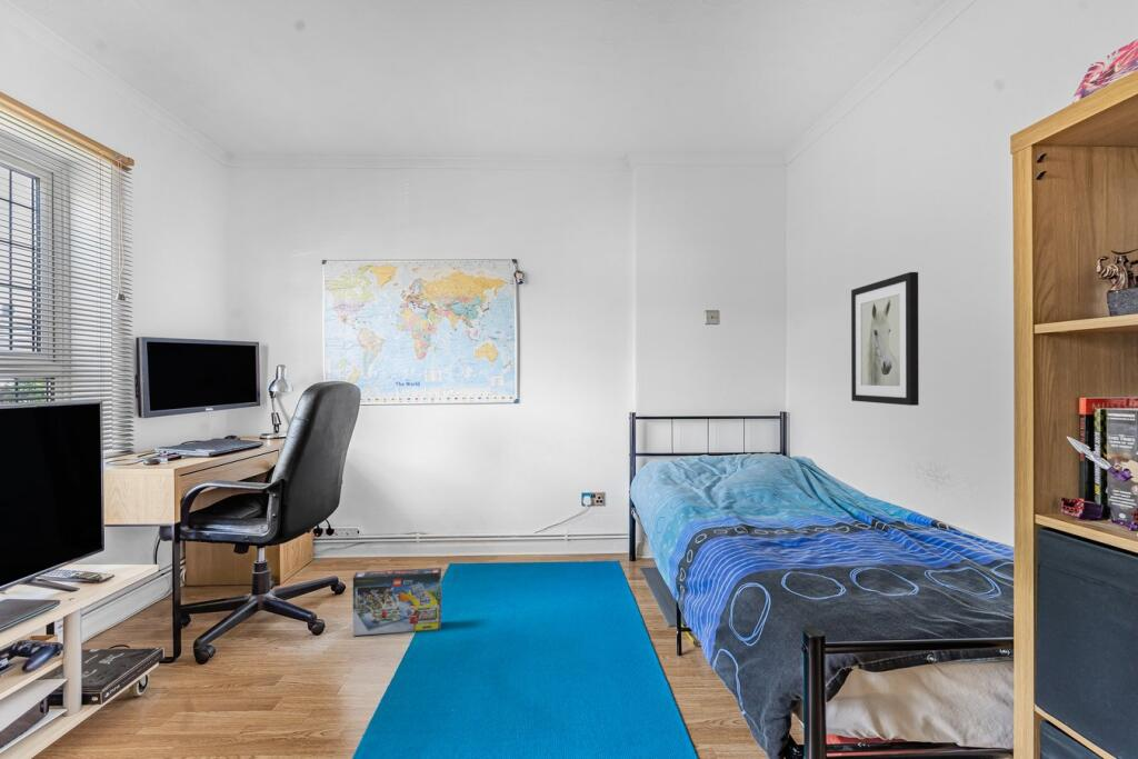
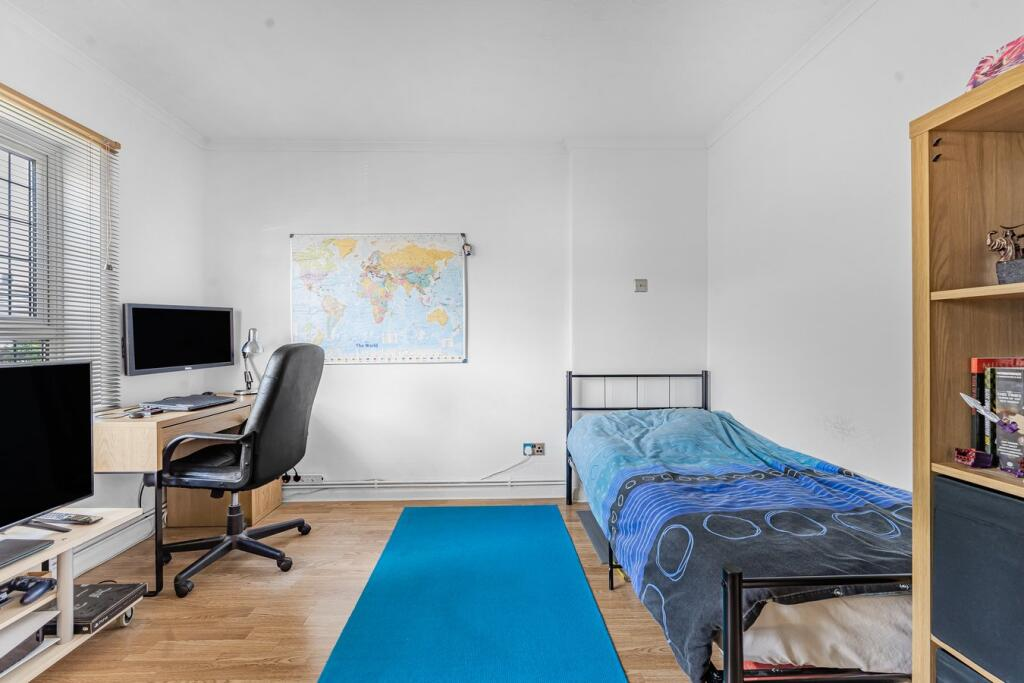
- wall art [850,271,920,407]
- box [352,567,442,637]
